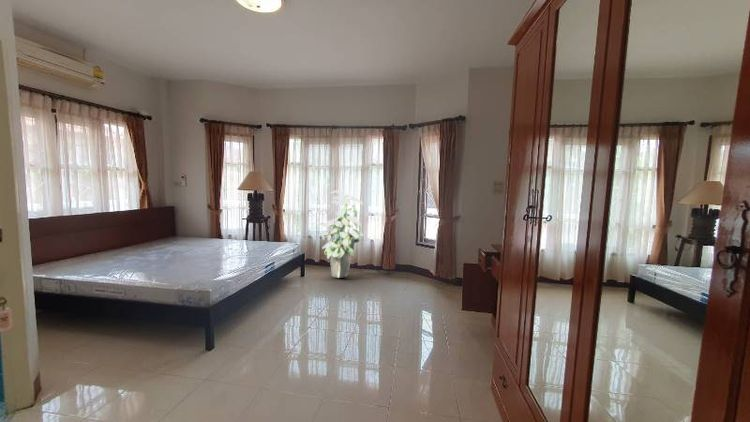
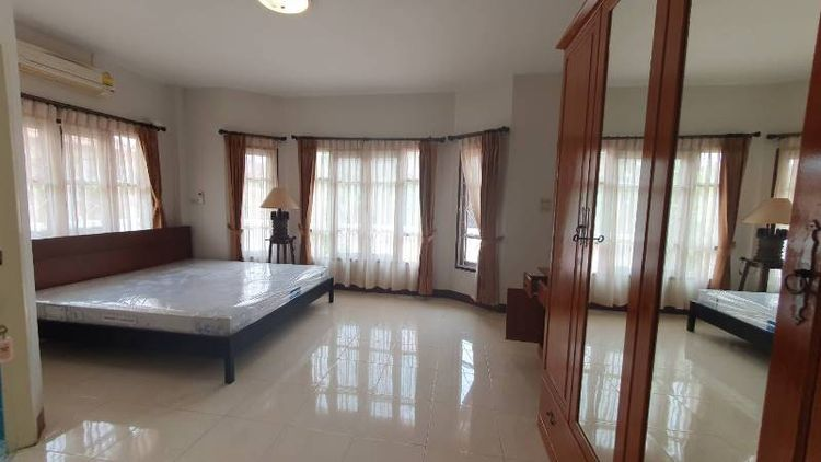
- indoor plant [318,189,365,279]
